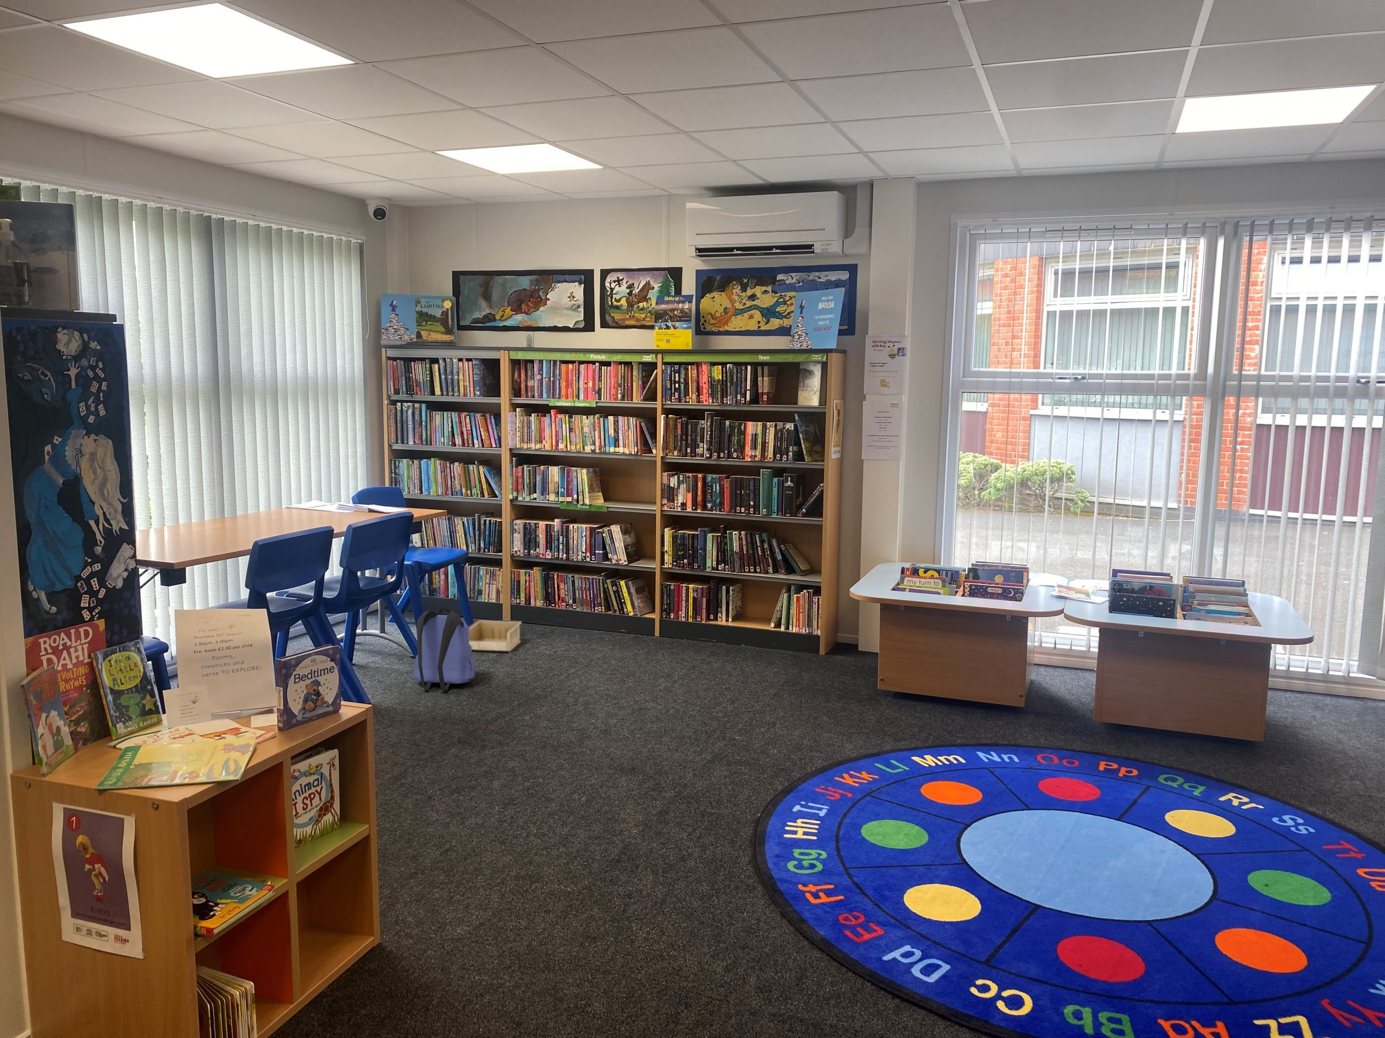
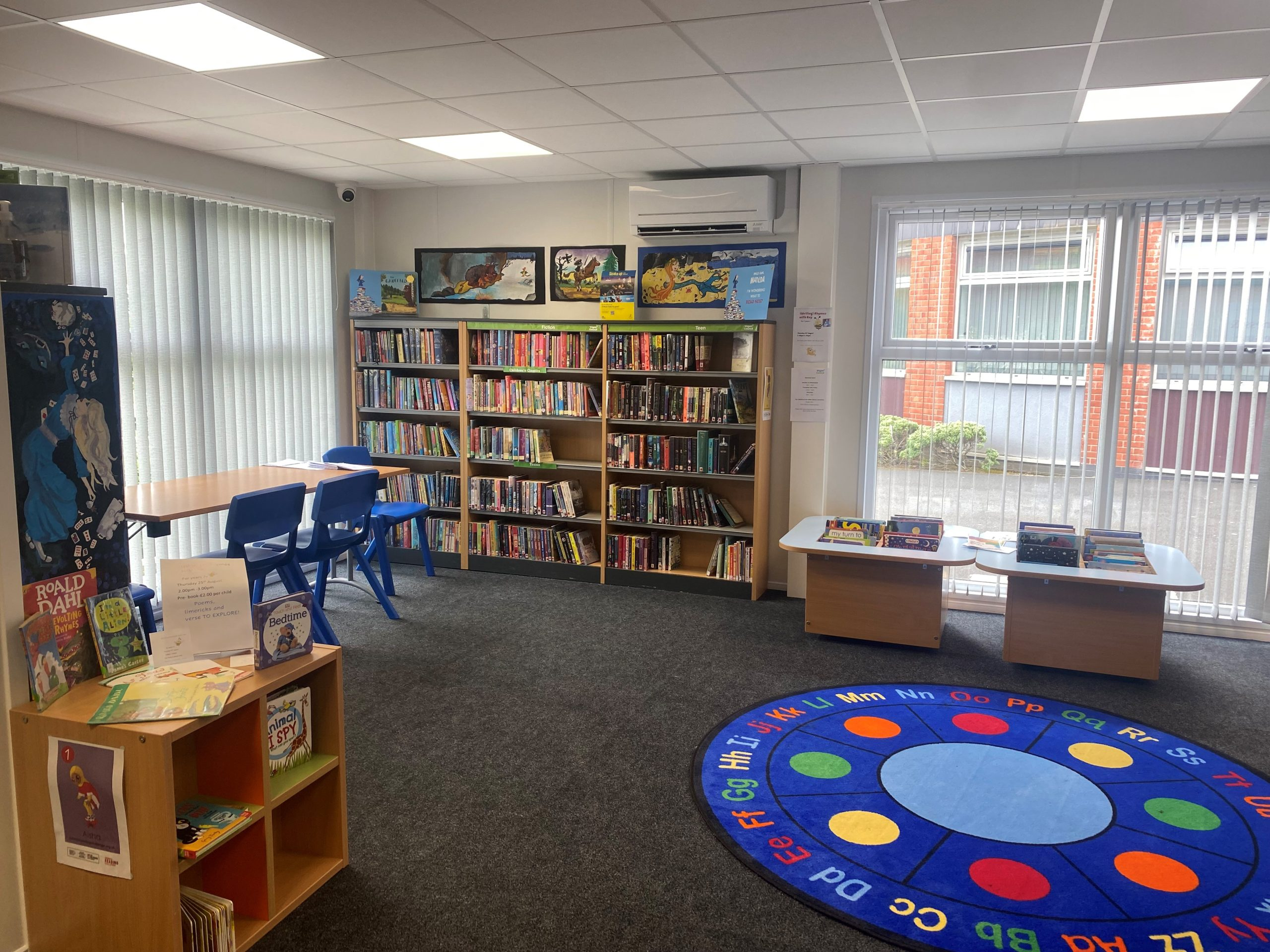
- storage bin [469,619,522,652]
- backpack [413,606,475,692]
